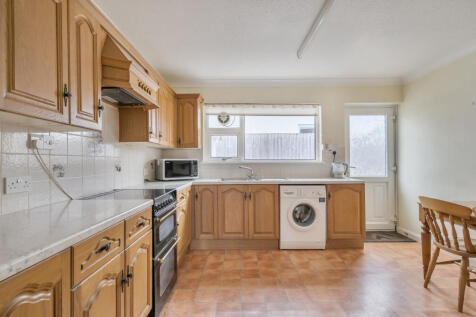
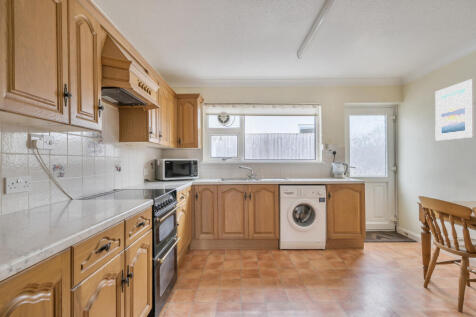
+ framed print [434,78,475,142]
